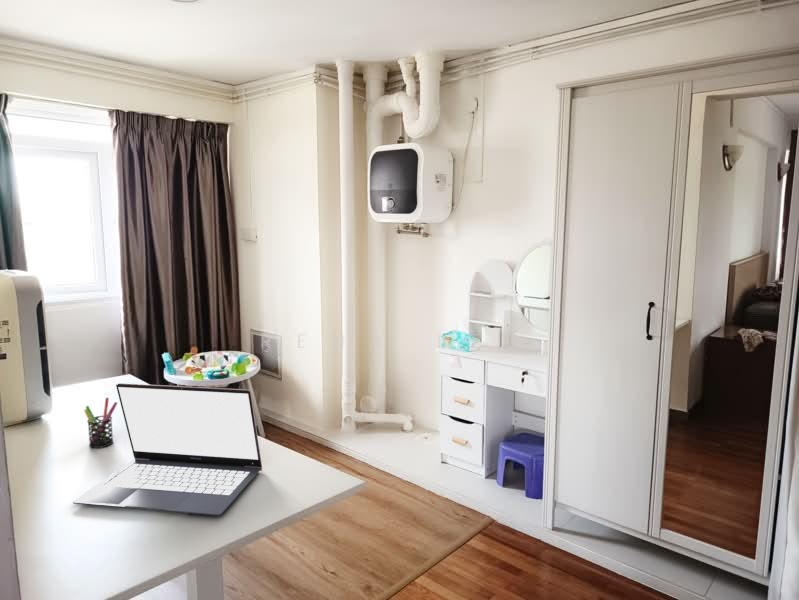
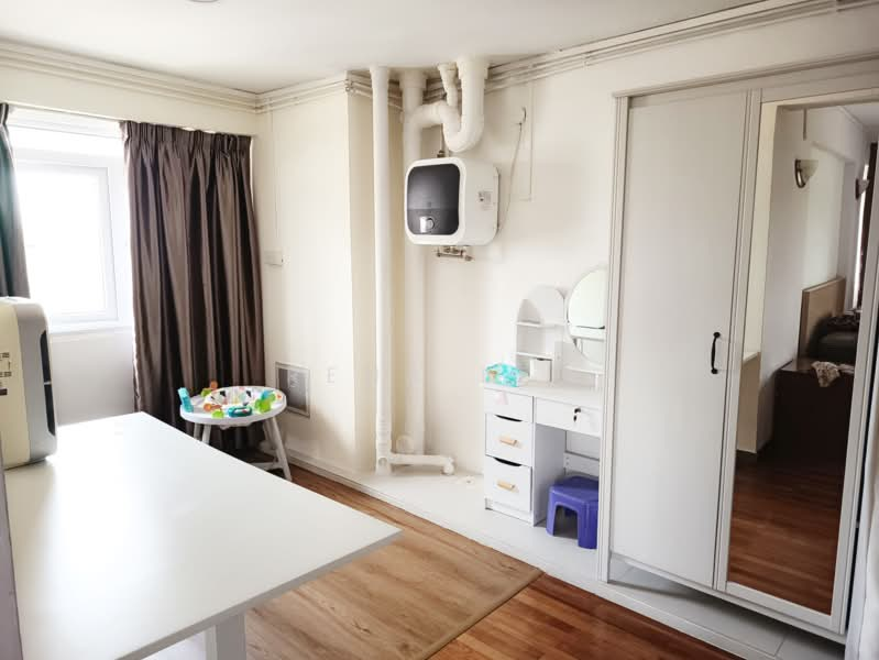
- laptop [72,382,263,516]
- pen holder [83,397,118,449]
